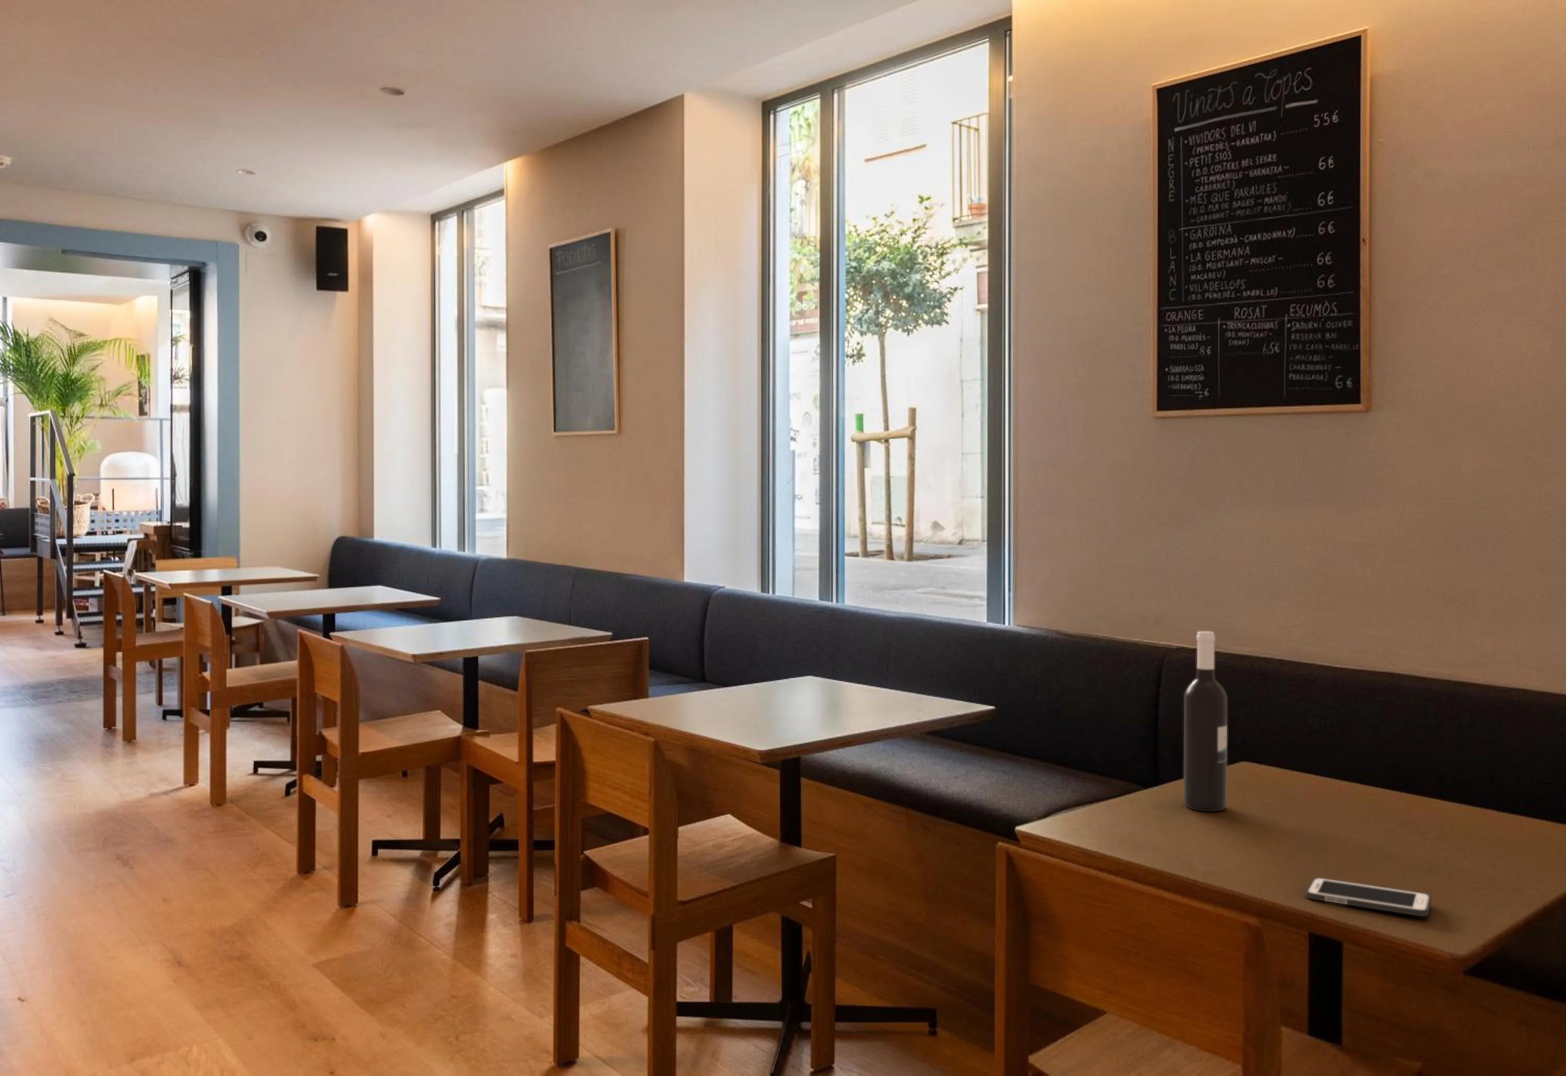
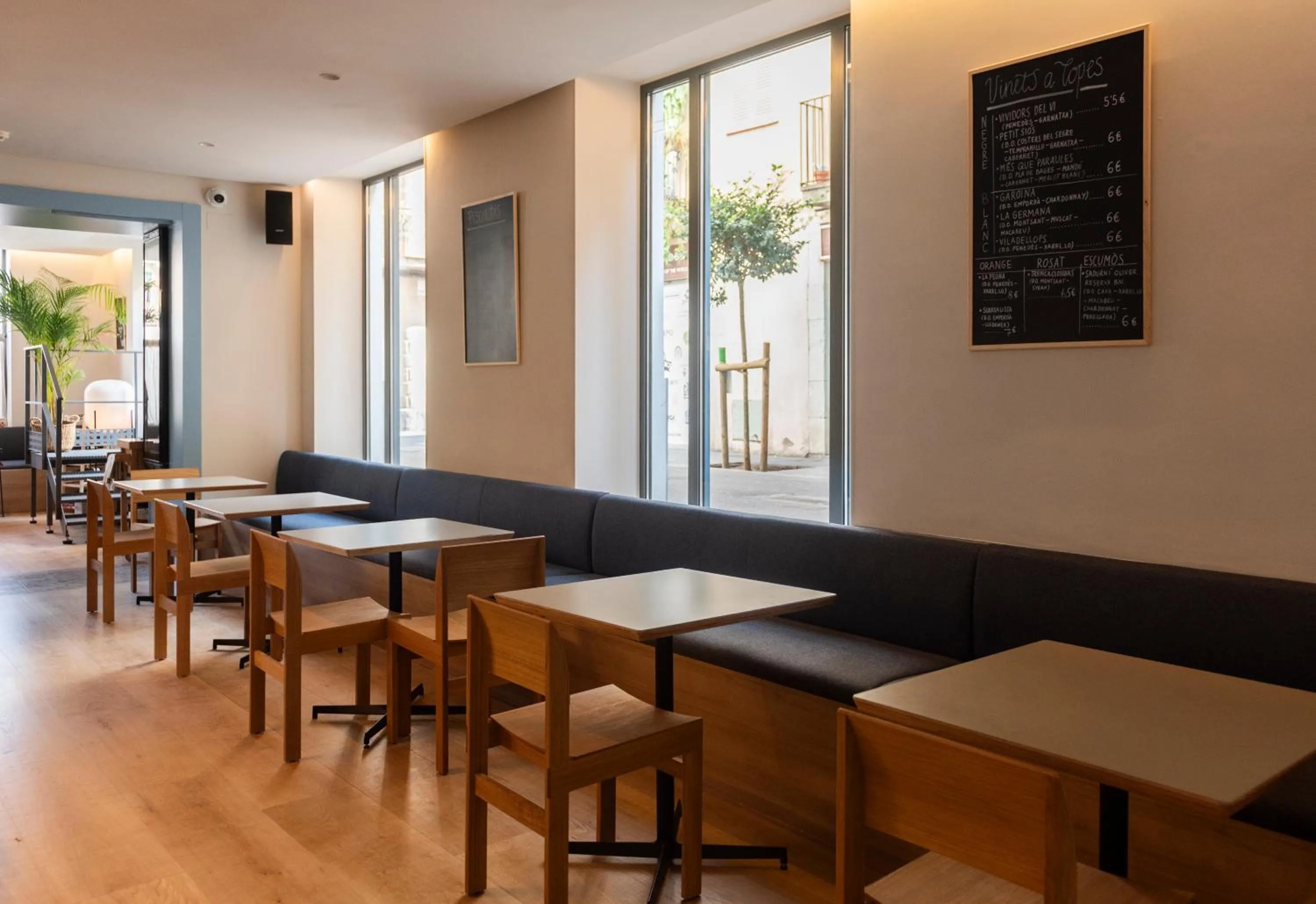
- wine bottle [1183,631,1228,812]
- cell phone [1305,877,1432,917]
